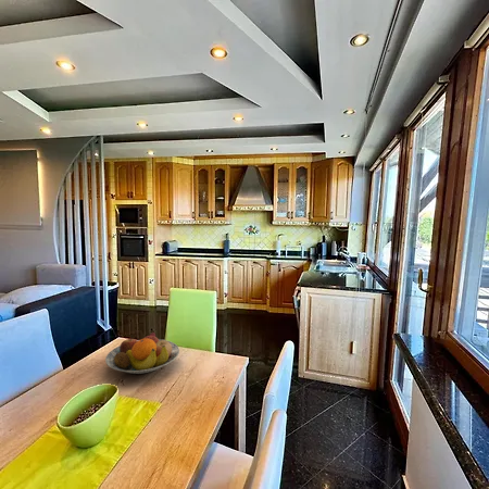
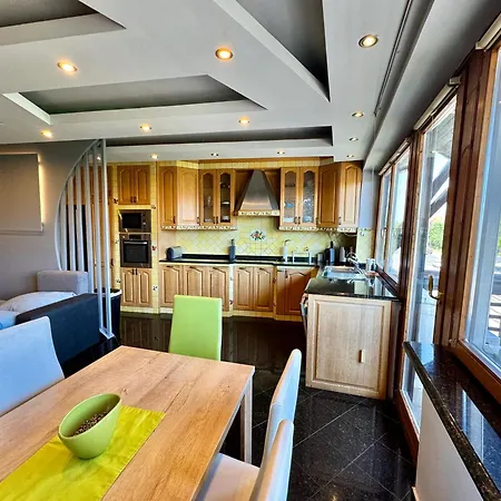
- fruit bowl [104,331,180,375]
